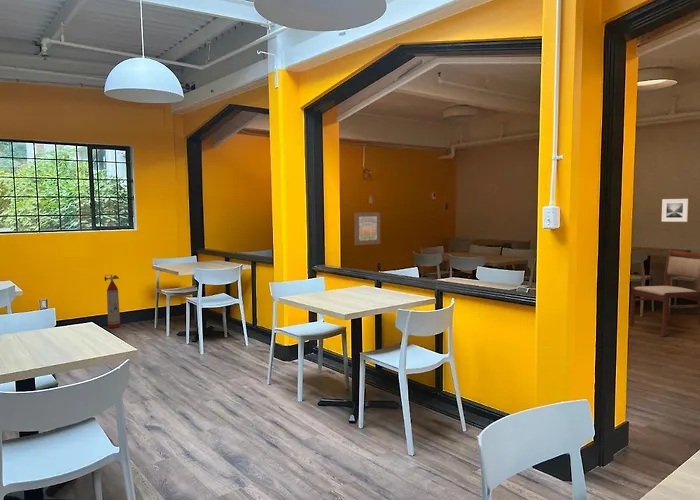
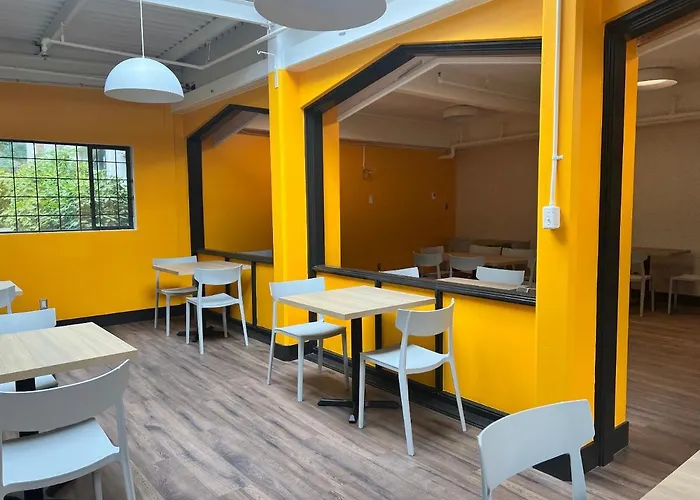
- fire extinguisher [103,274,121,329]
- wall art [353,211,381,246]
- dining chair [629,248,700,338]
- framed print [661,198,689,223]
